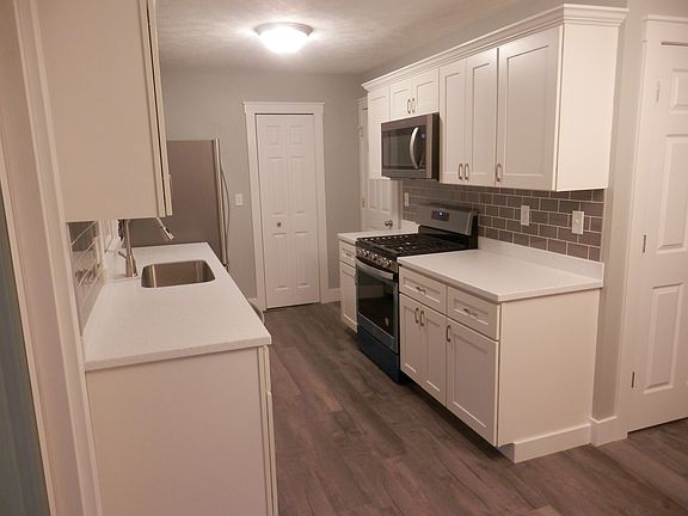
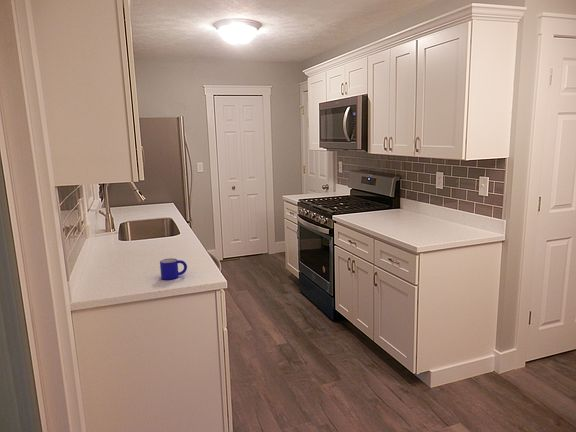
+ mug [159,258,188,281]
